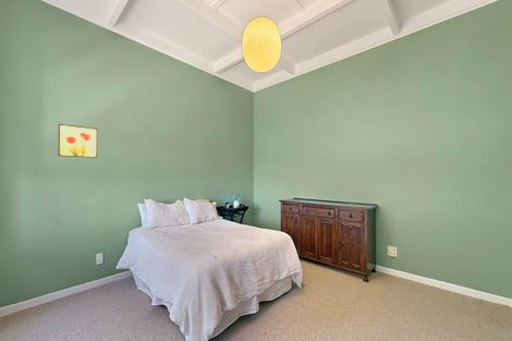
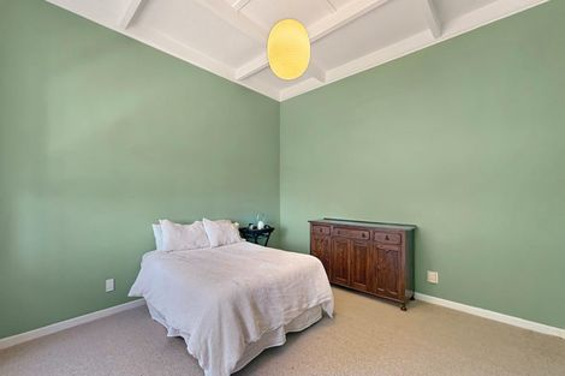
- wall art [57,123,98,159]
